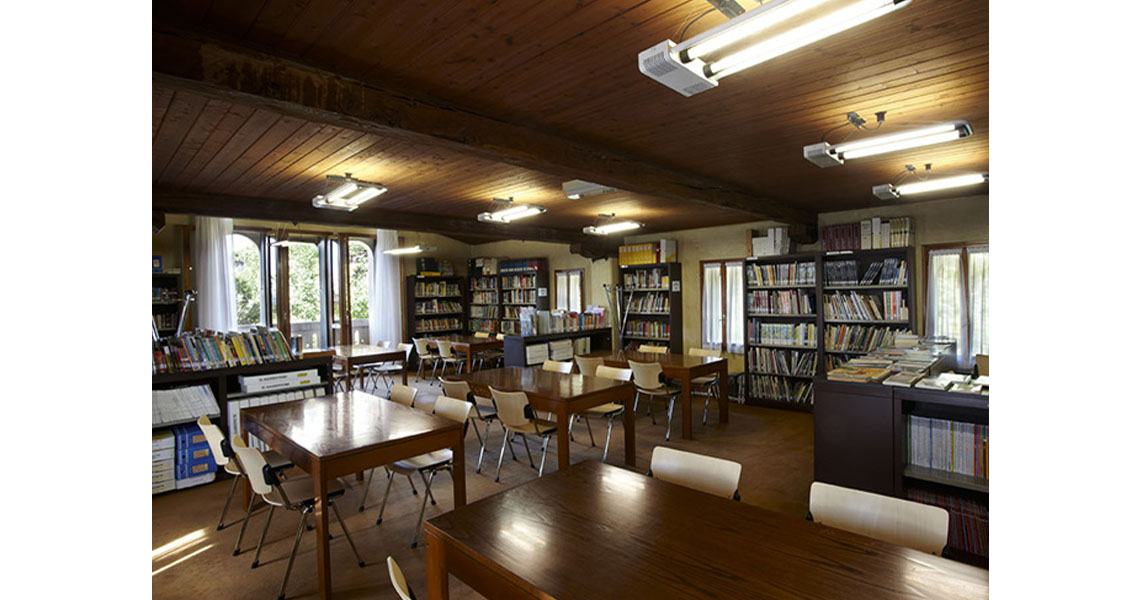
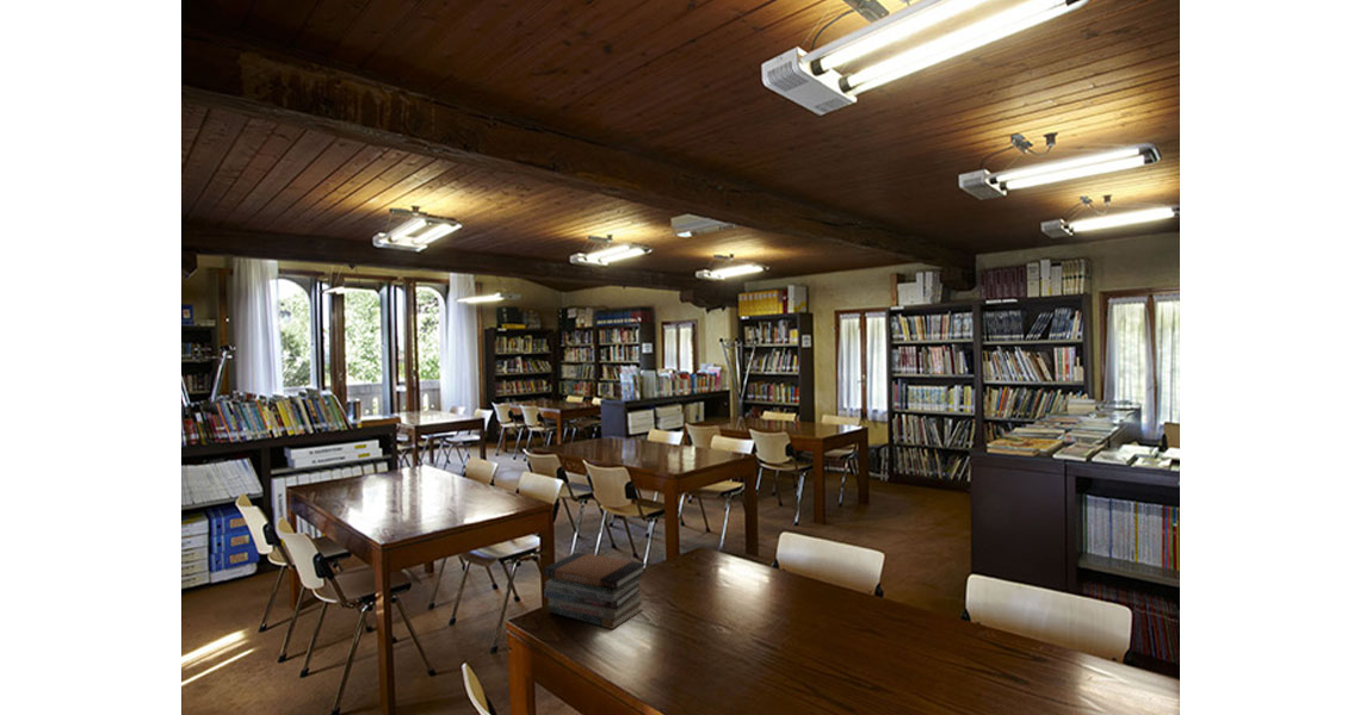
+ book stack [543,551,647,630]
